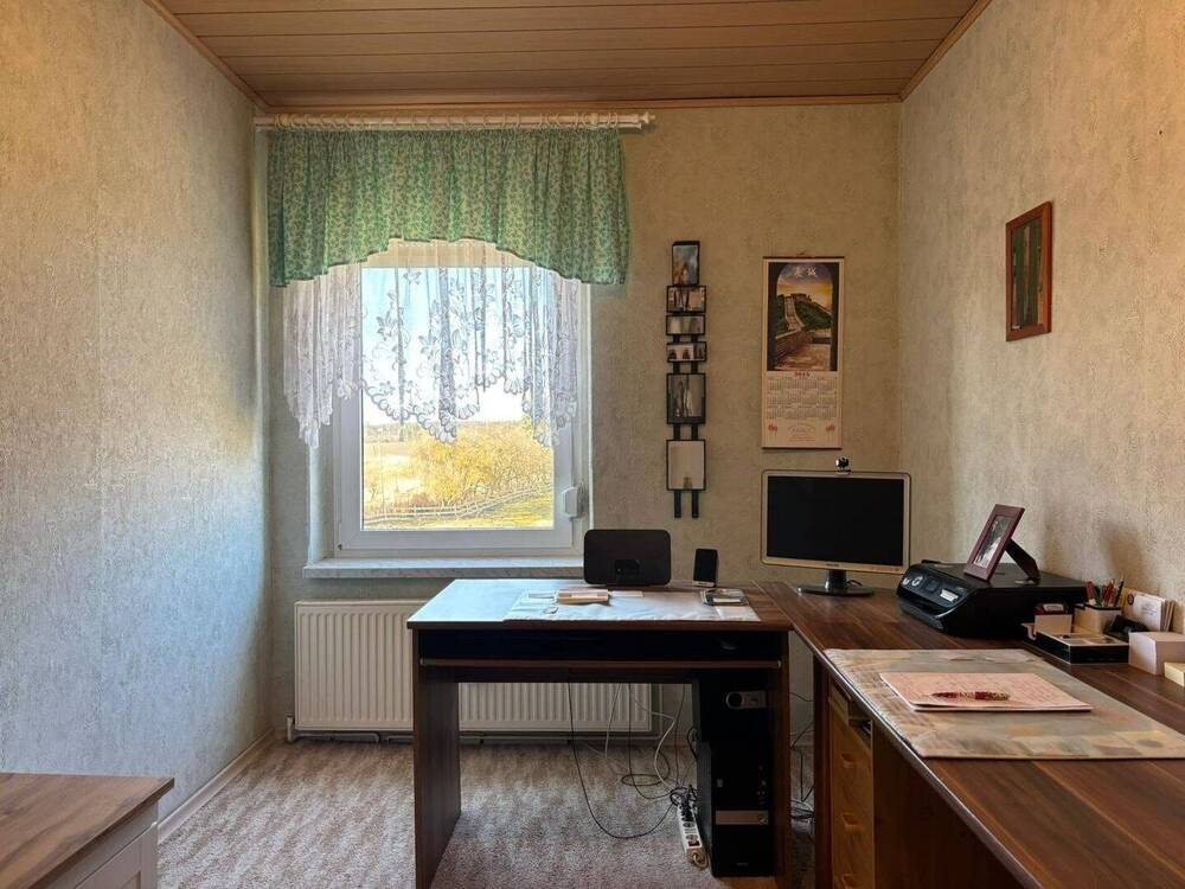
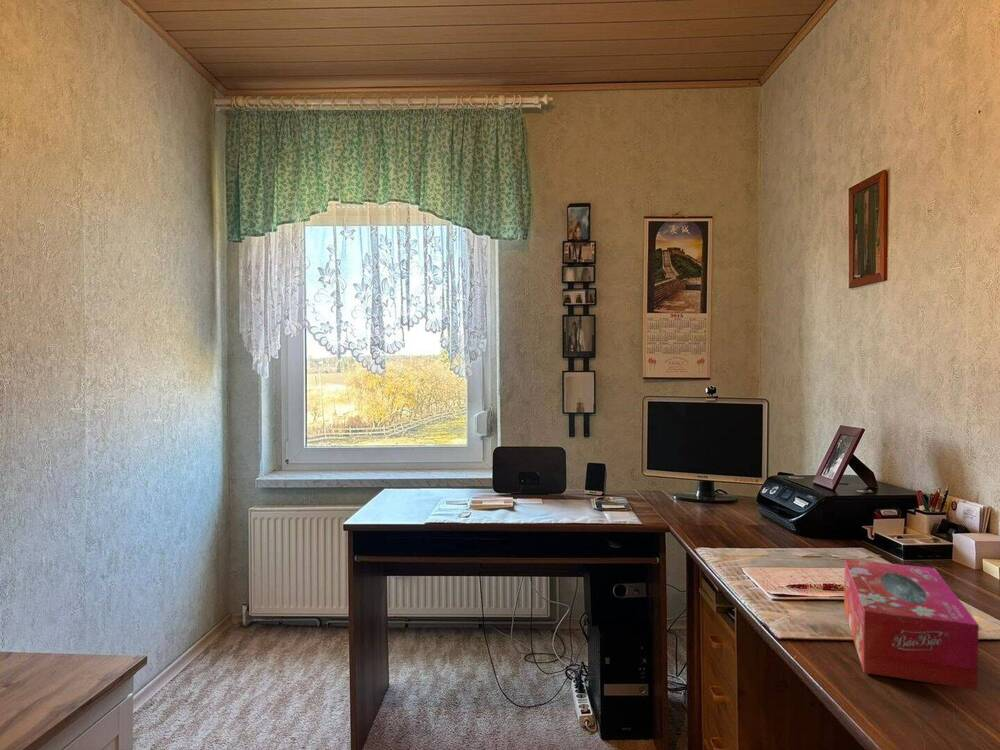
+ tissue box [843,558,980,691]
